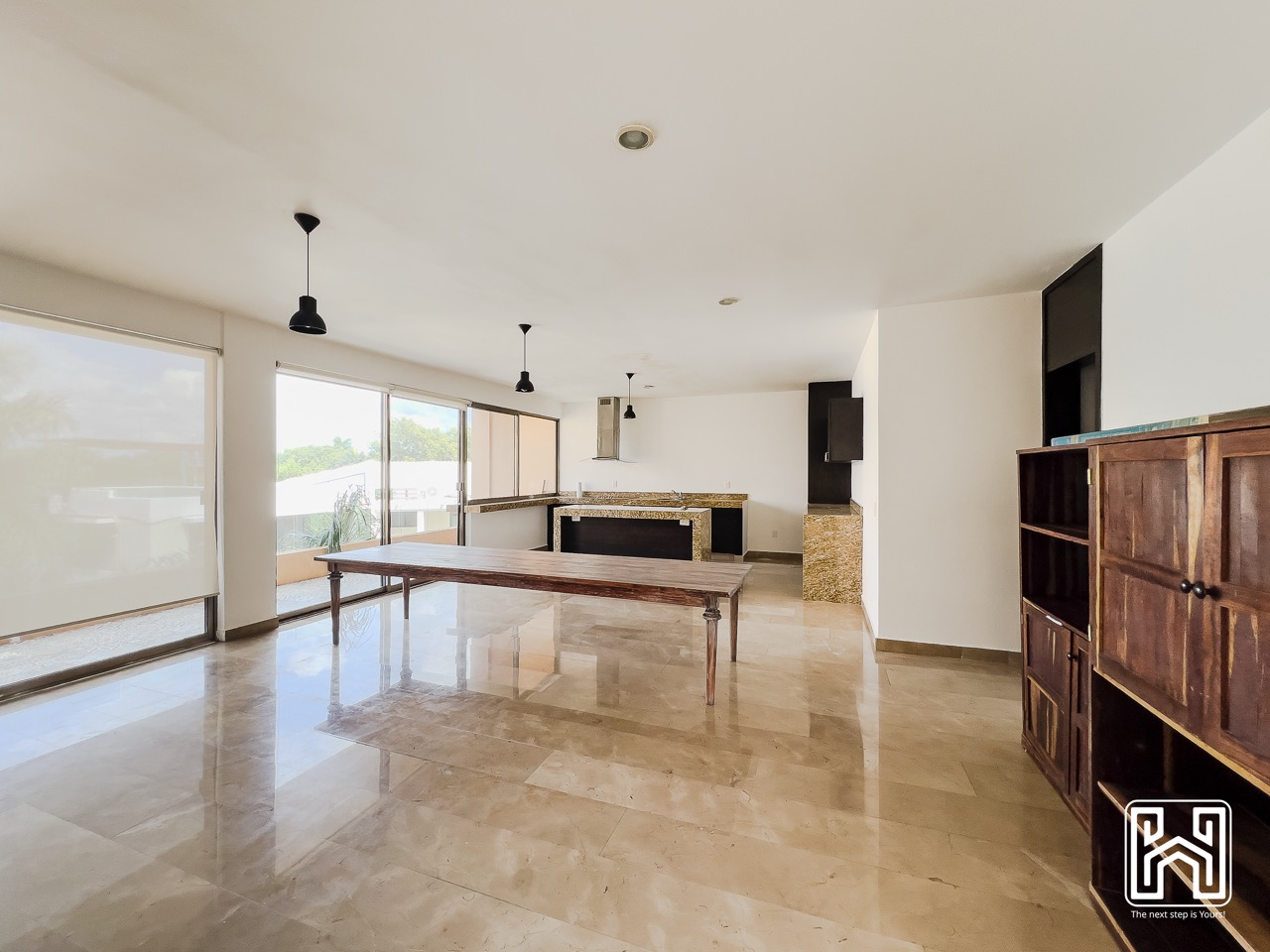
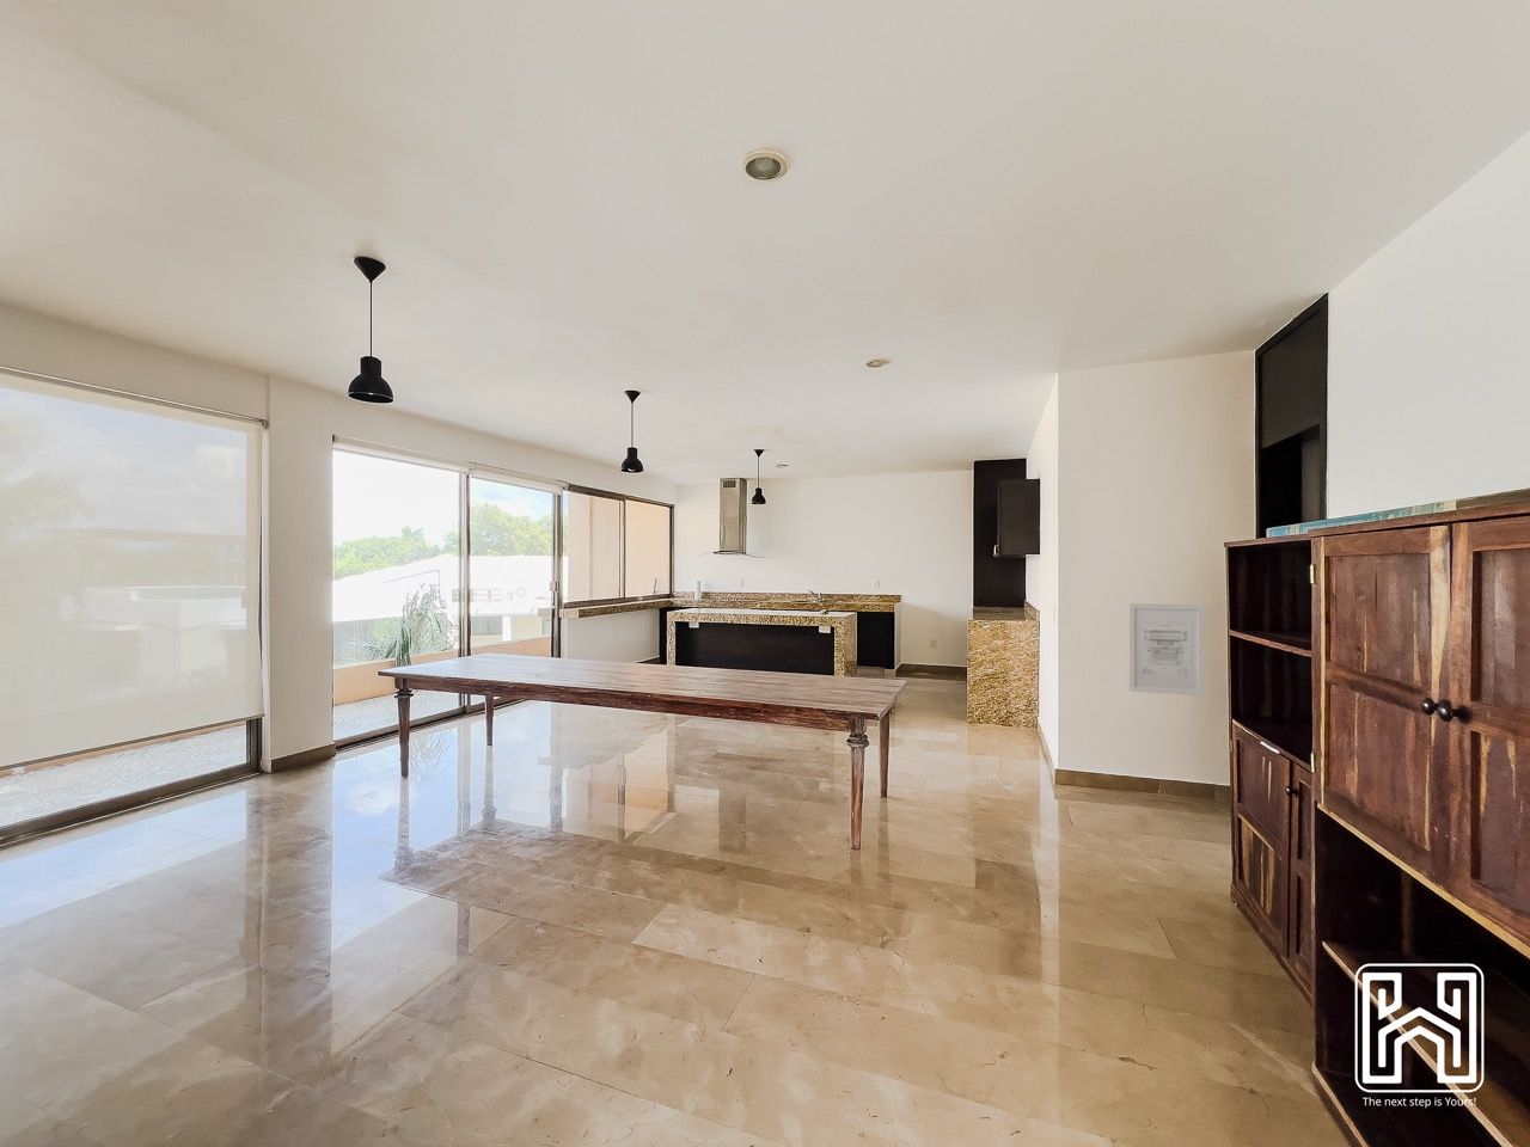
+ wall art [1128,602,1205,696]
